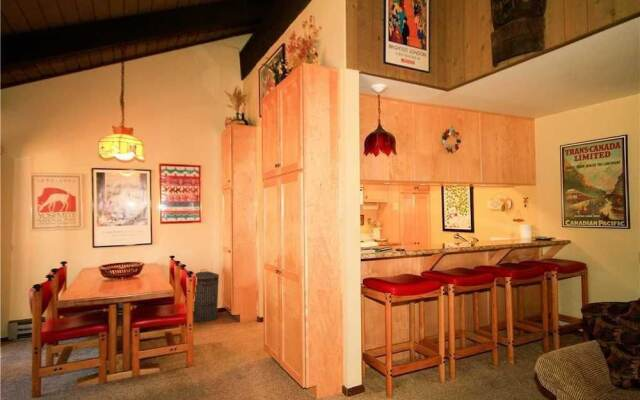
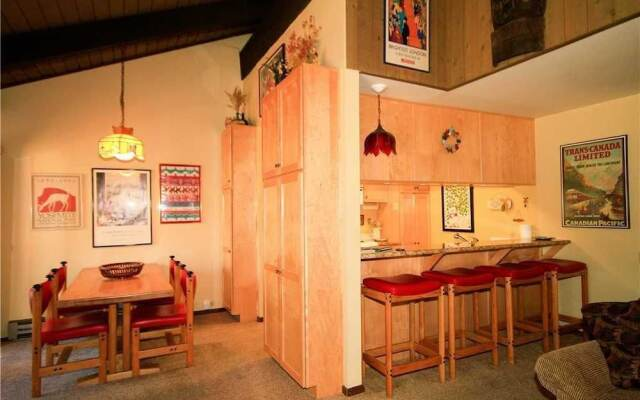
- trash can [193,268,220,323]
